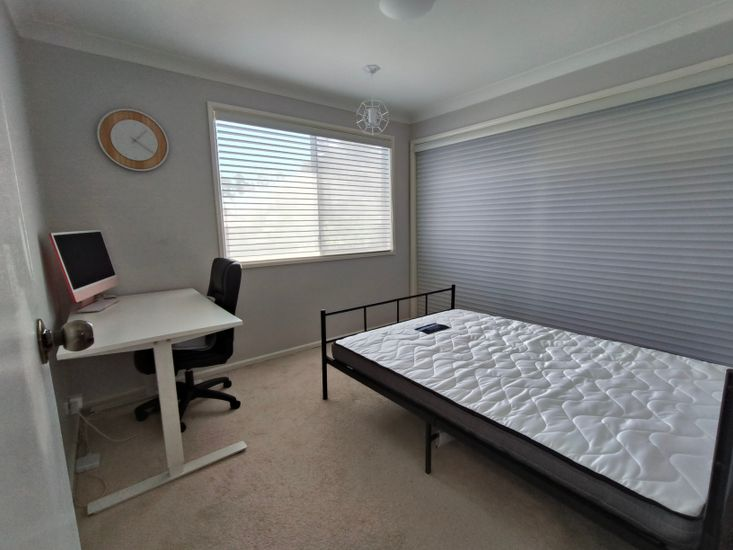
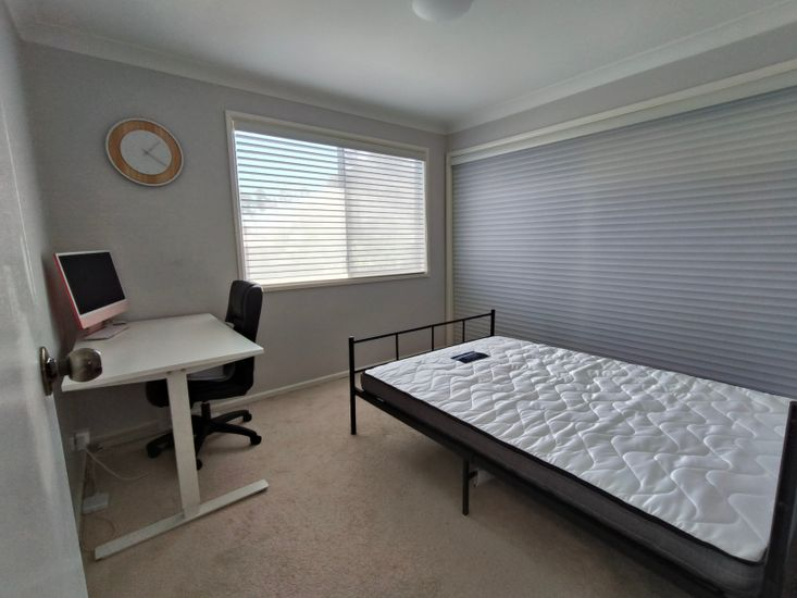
- pendant light [356,64,390,136]
